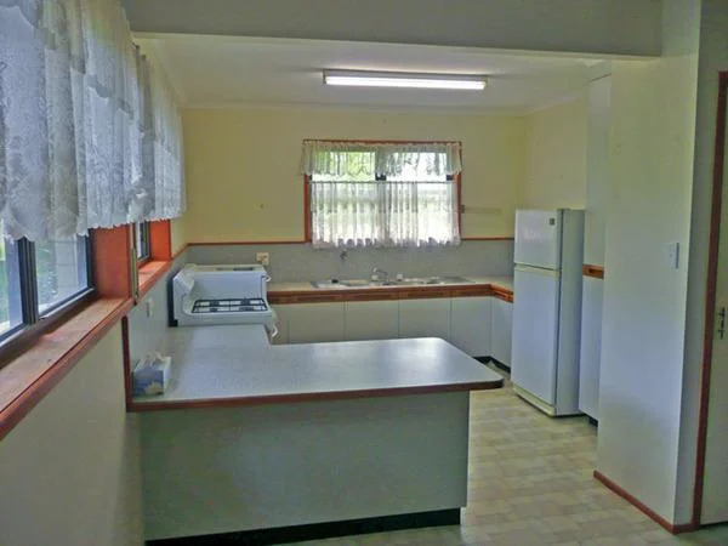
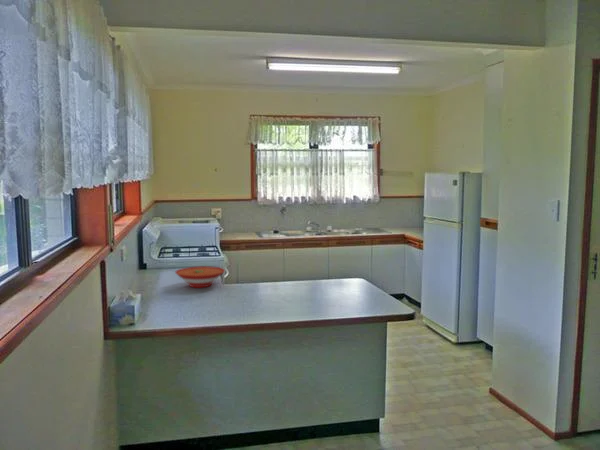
+ bowl [174,265,226,288]
